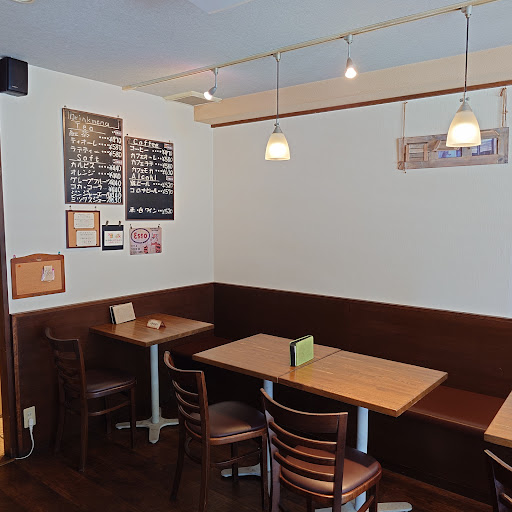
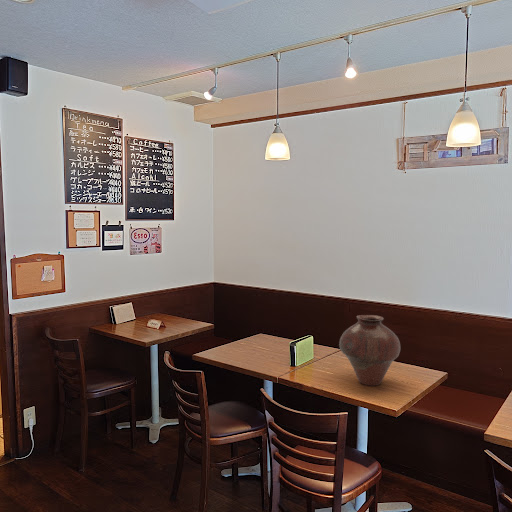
+ vase [338,314,401,387]
